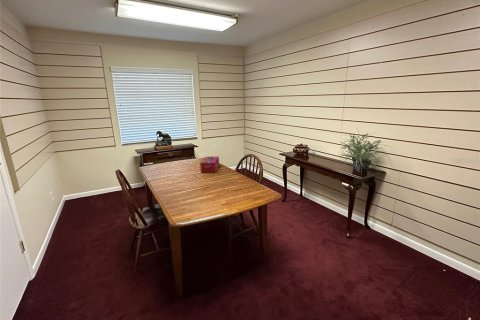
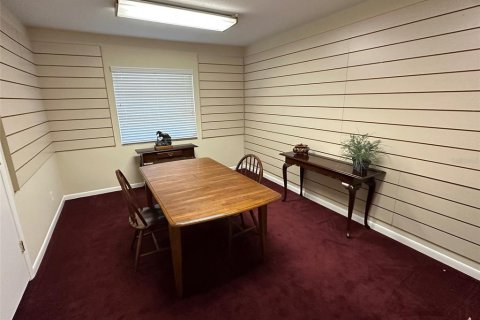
- tissue box [199,155,220,173]
